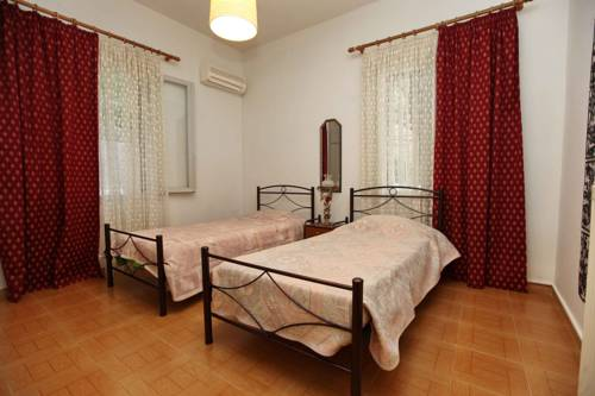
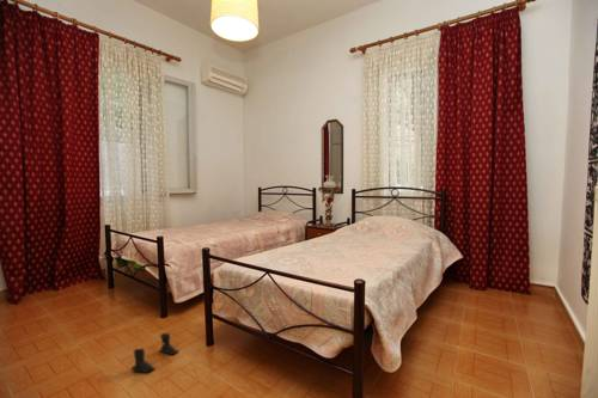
+ boots [132,332,179,374]
